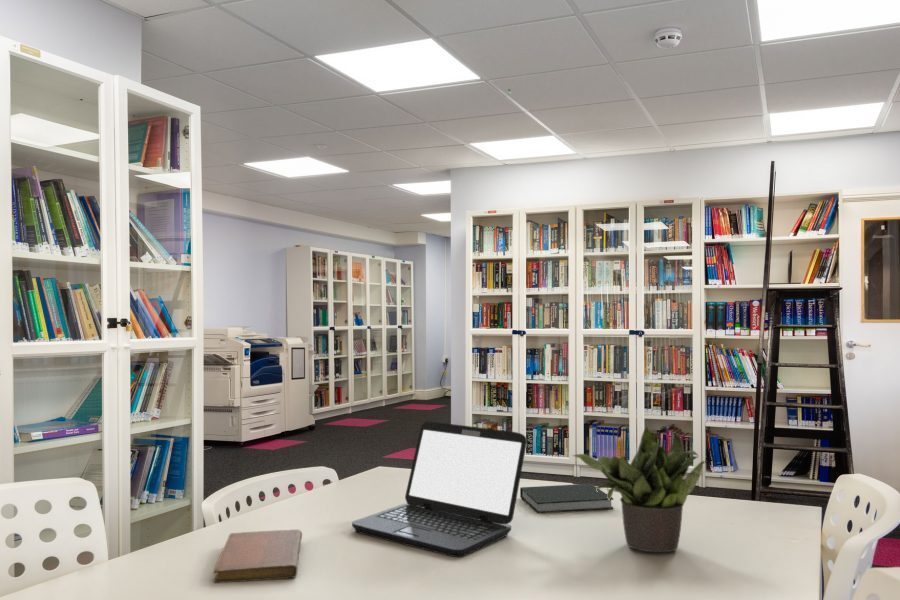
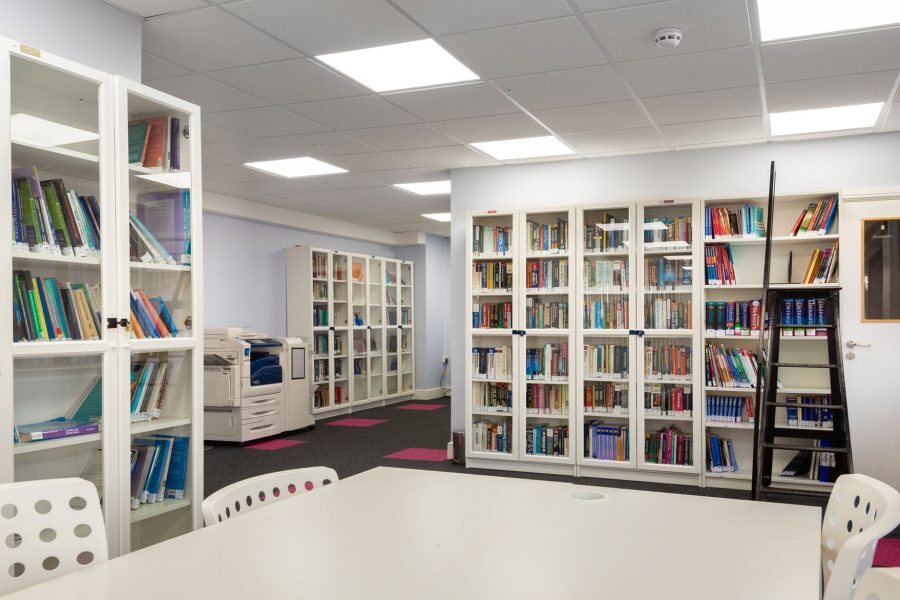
- laptop [351,420,528,558]
- book [519,483,614,514]
- potted plant [570,425,706,553]
- notebook [213,529,303,584]
